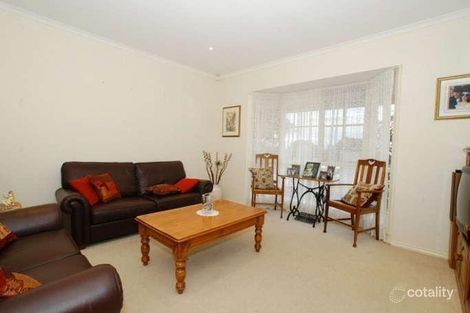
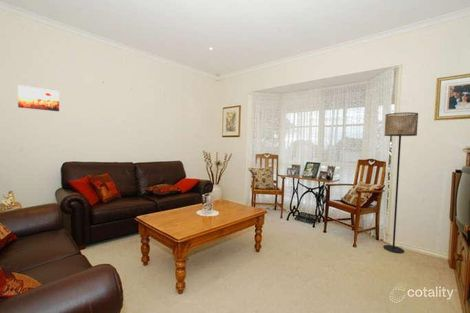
+ wall art [17,84,60,112]
+ floor lamp [382,112,419,254]
